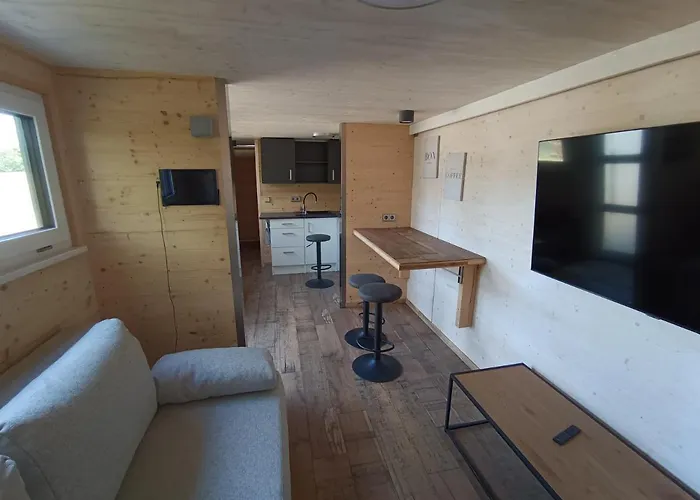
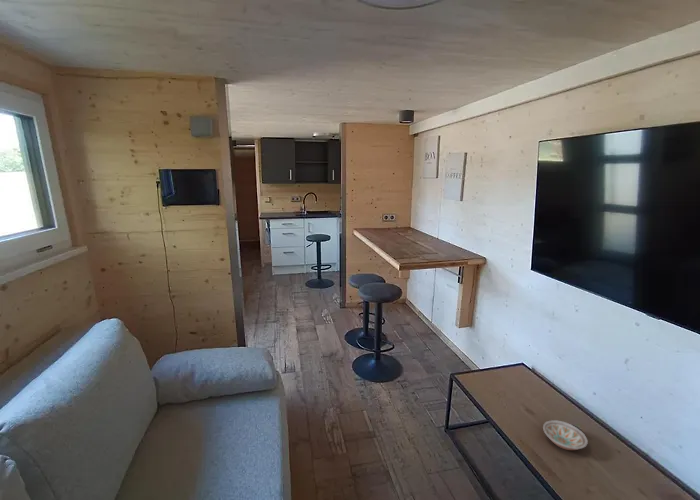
+ bowl [542,419,589,451]
